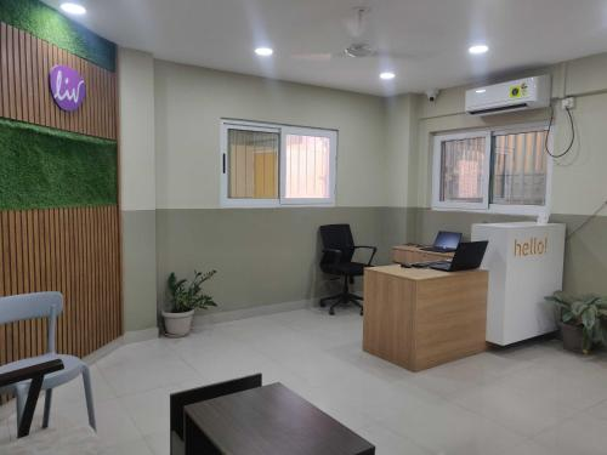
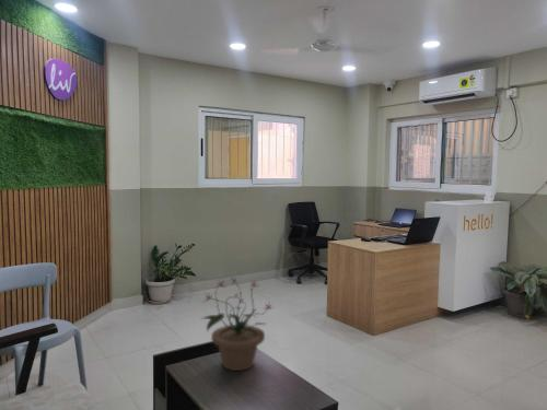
+ potted plant [201,277,275,372]
